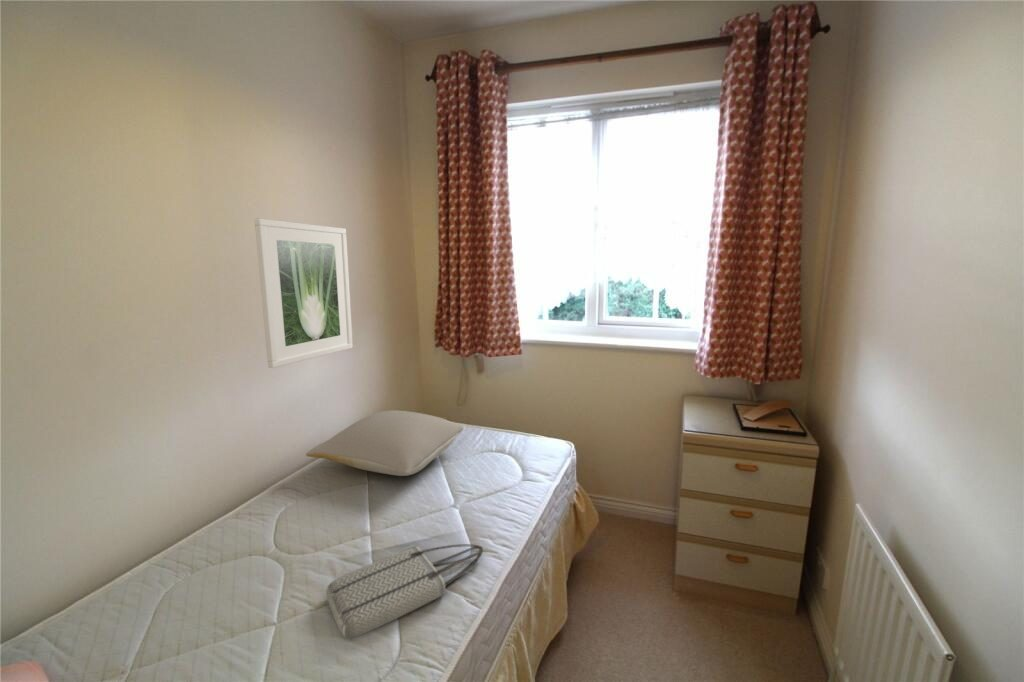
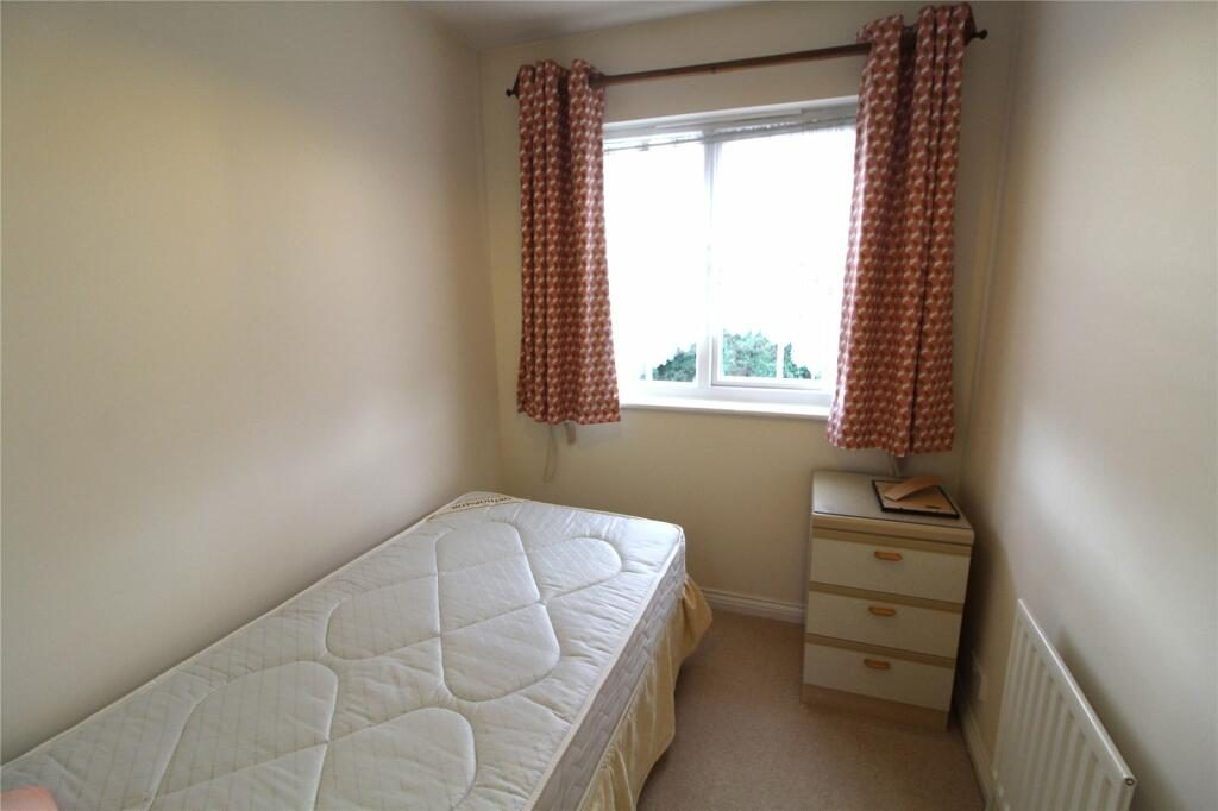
- pillow [305,409,464,477]
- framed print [254,217,354,369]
- tote bag [325,543,484,639]
